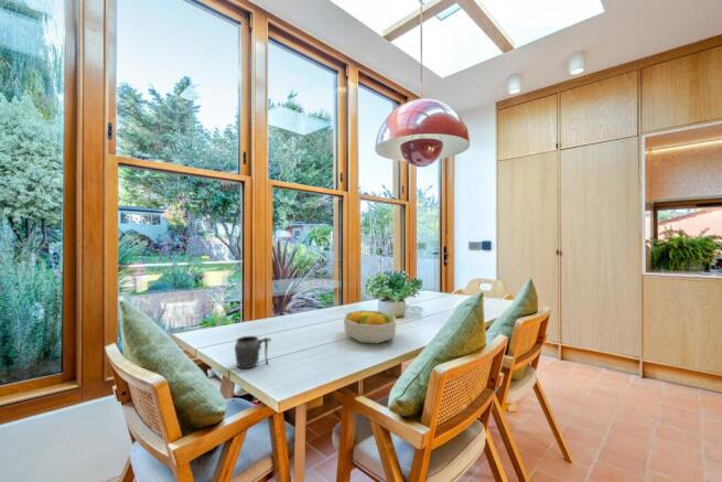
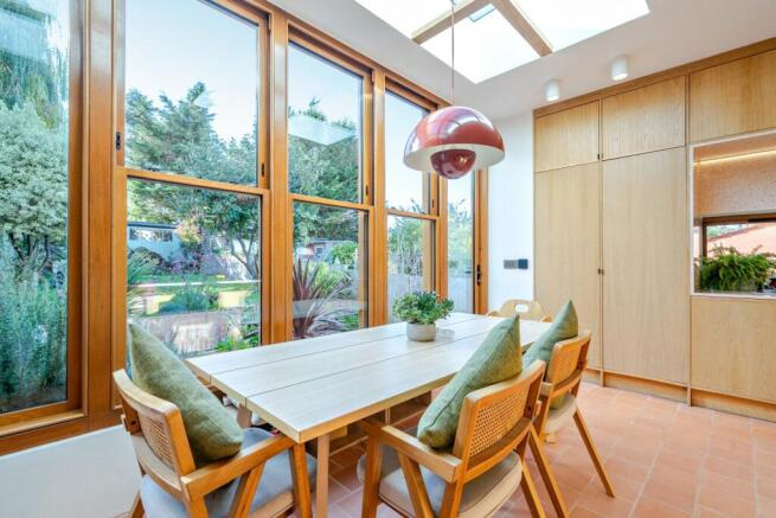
- mug [234,335,272,369]
- fruit bowl [343,309,397,345]
